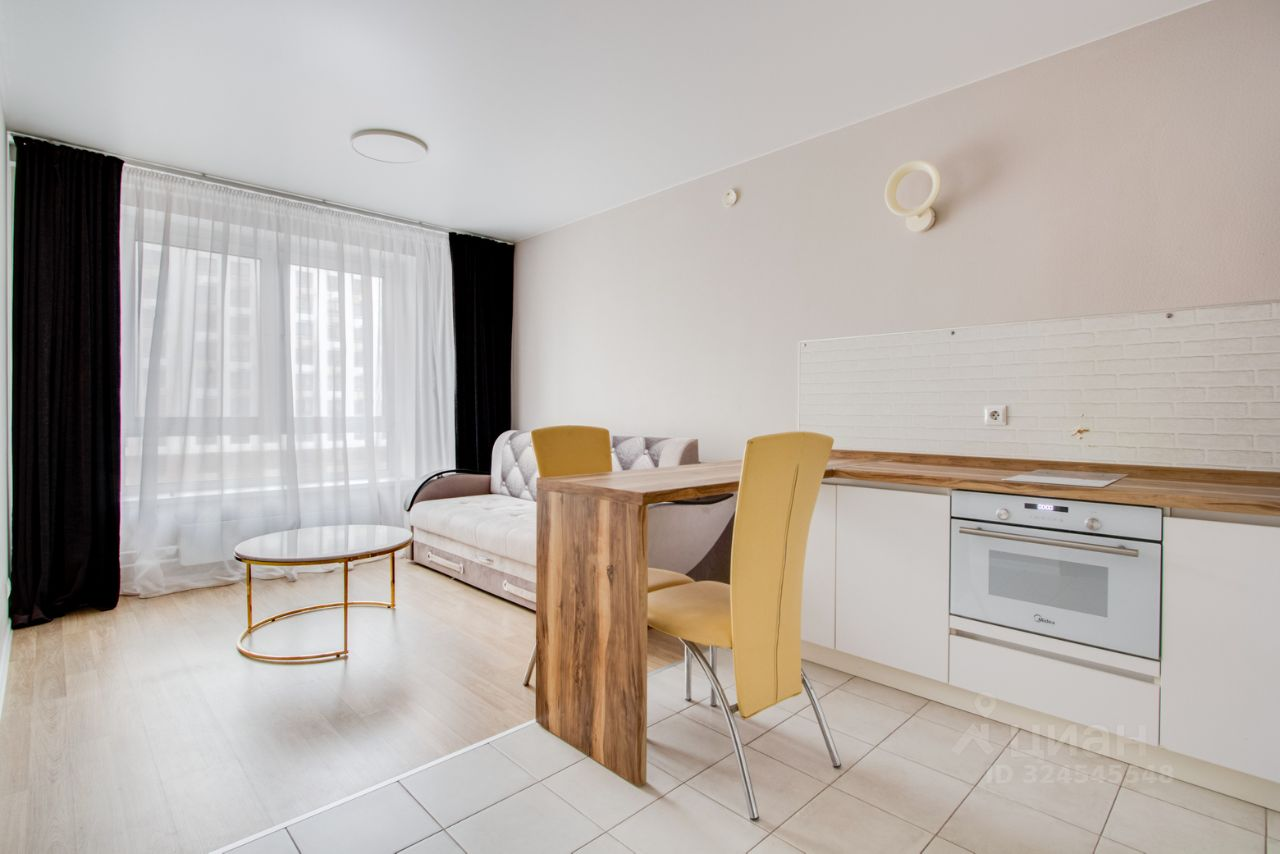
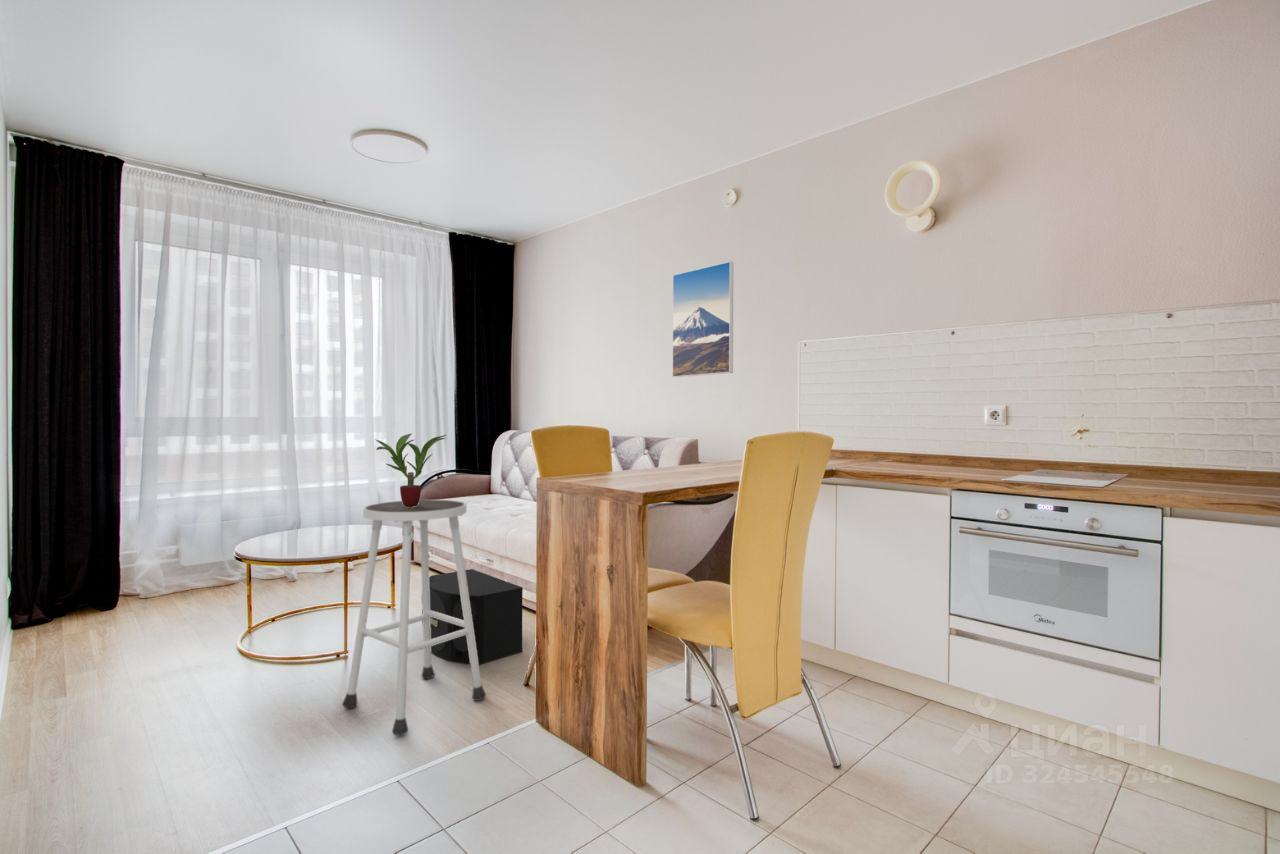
+ stool [341,499,487,736]
+ speaker [421,568,524,665]
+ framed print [671,260,734,378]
+ potted plant [374,432,447,507]
